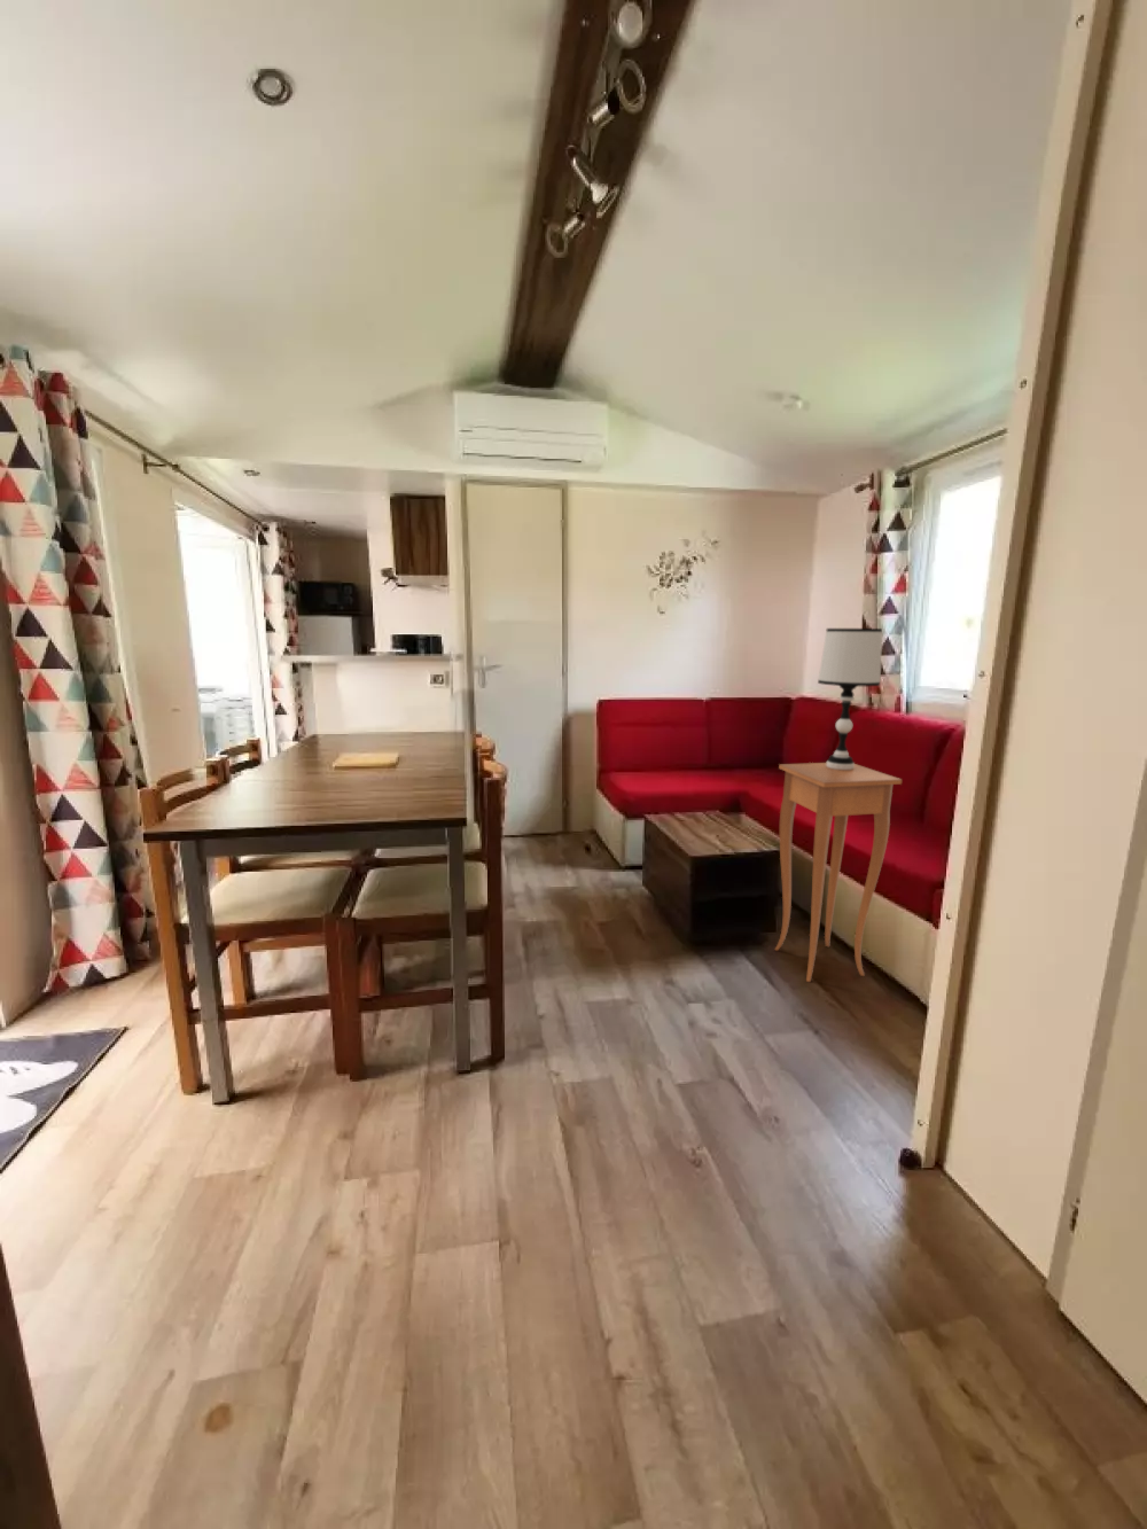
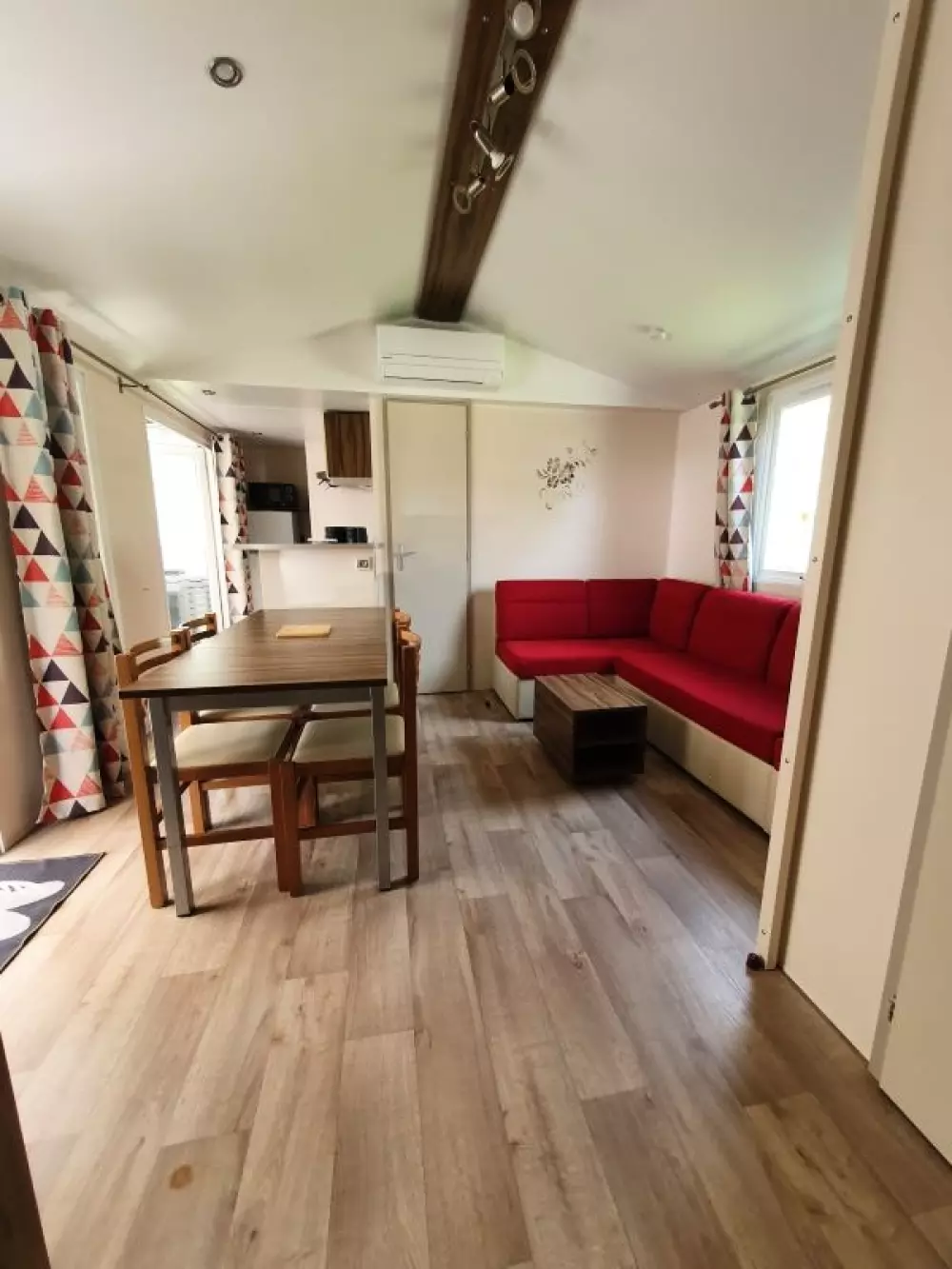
- side table [774,761,902,983]
- table lamp [817,628,883,770]
